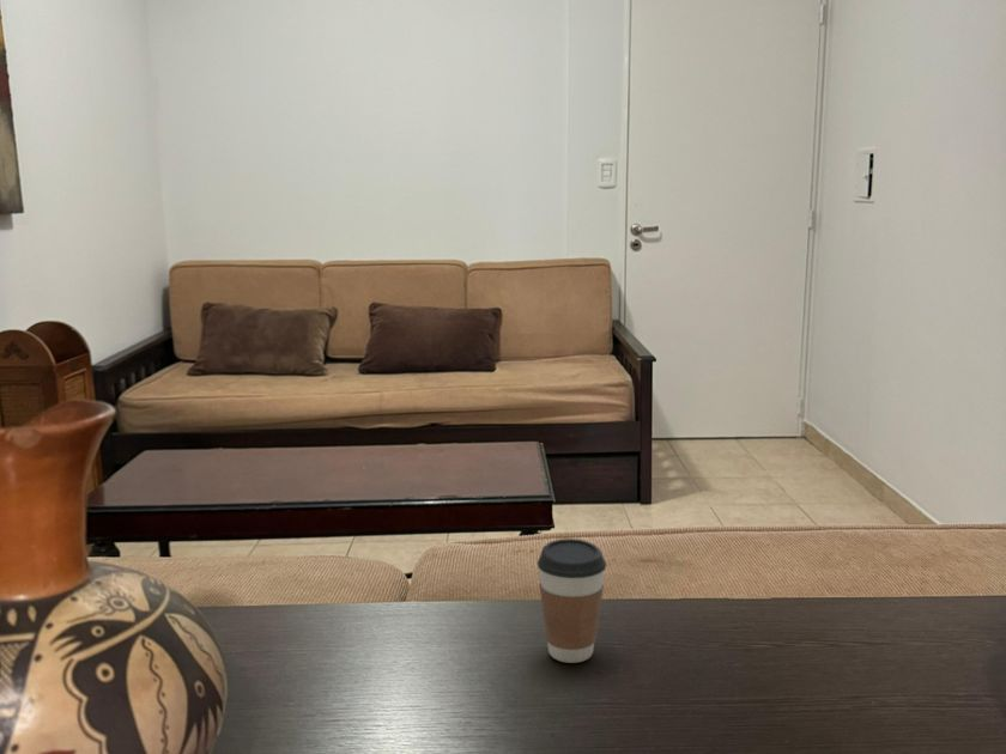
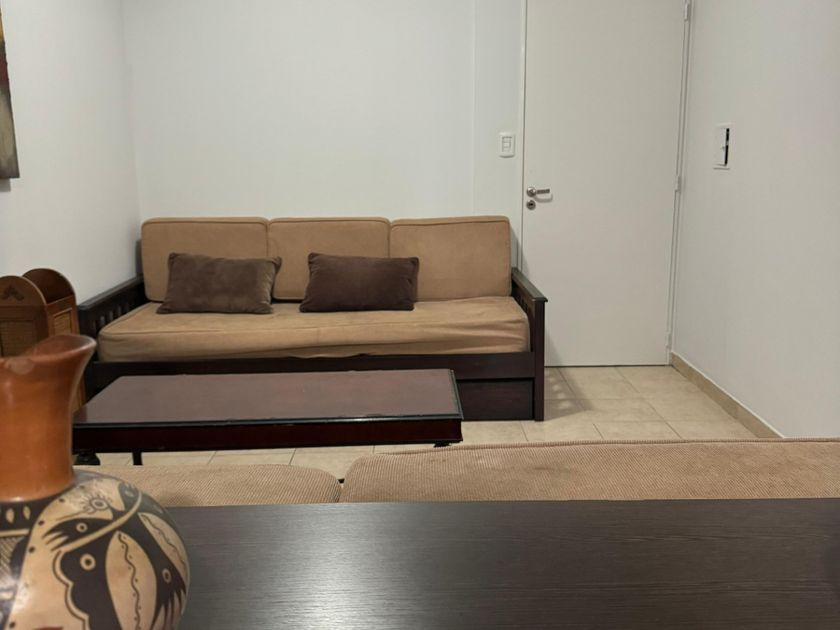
- coffee cup [537,537,607,664]
